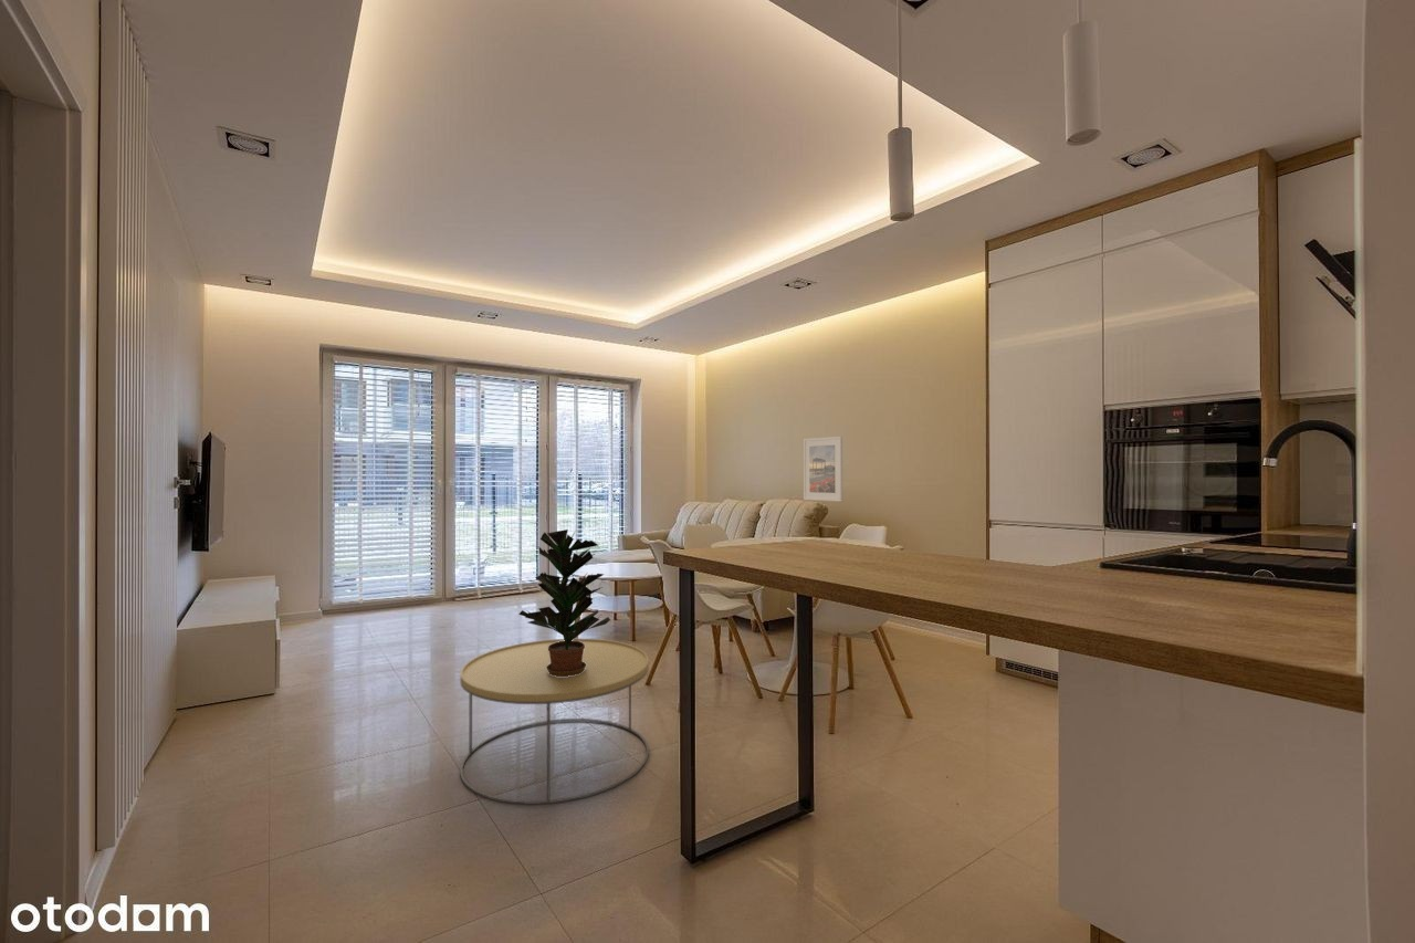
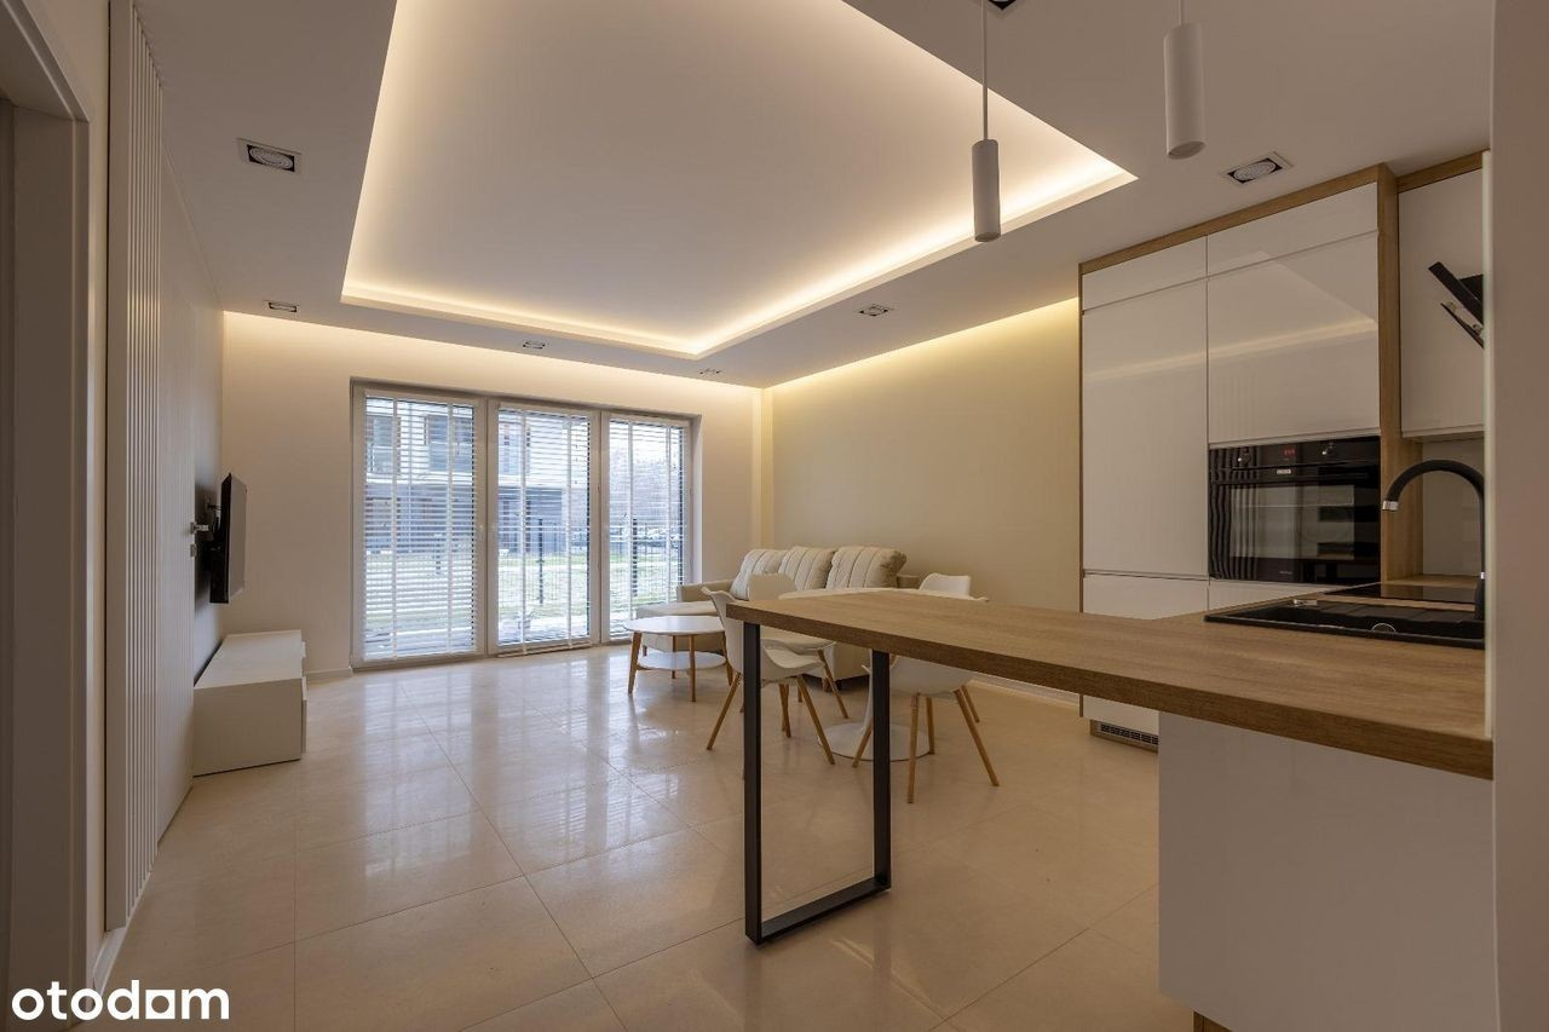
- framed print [803,436,843,503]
- potted plant [517,528,611,677]
- coffee table [459,638,650,806]
